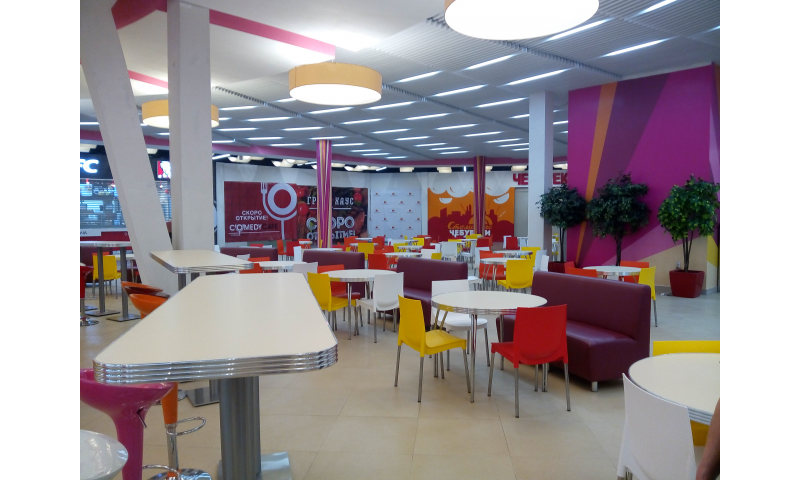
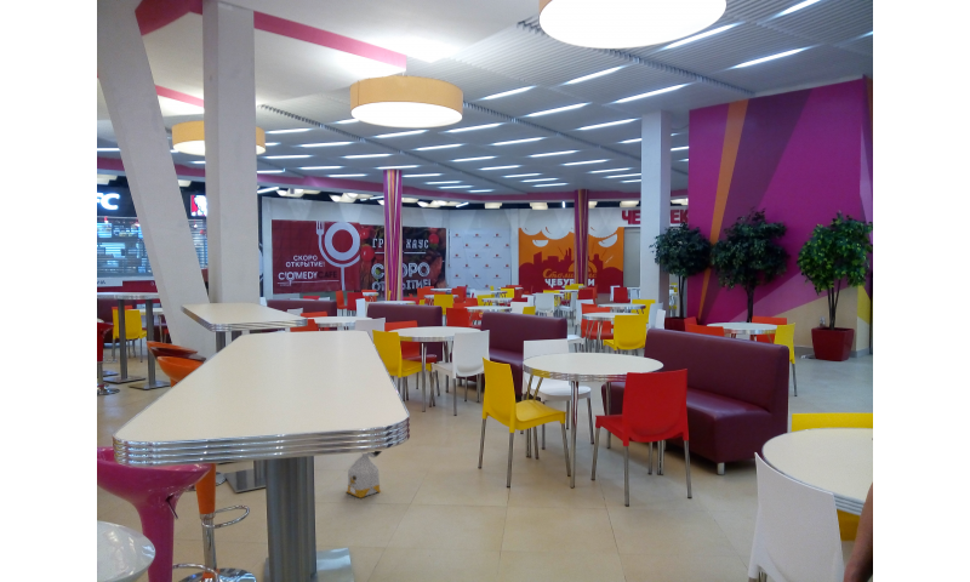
+ bag [344,450,383,500]
